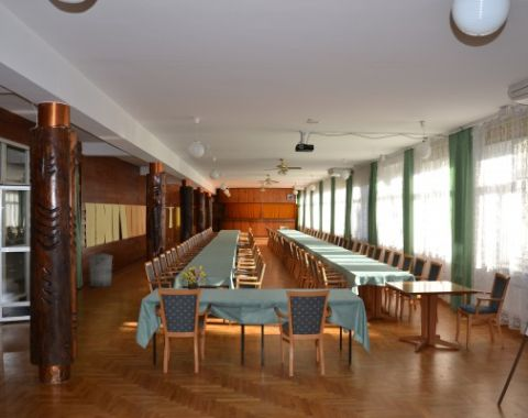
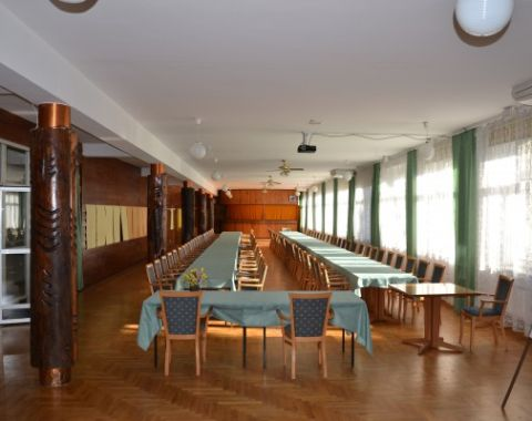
- trash can [88,252,114,288]
